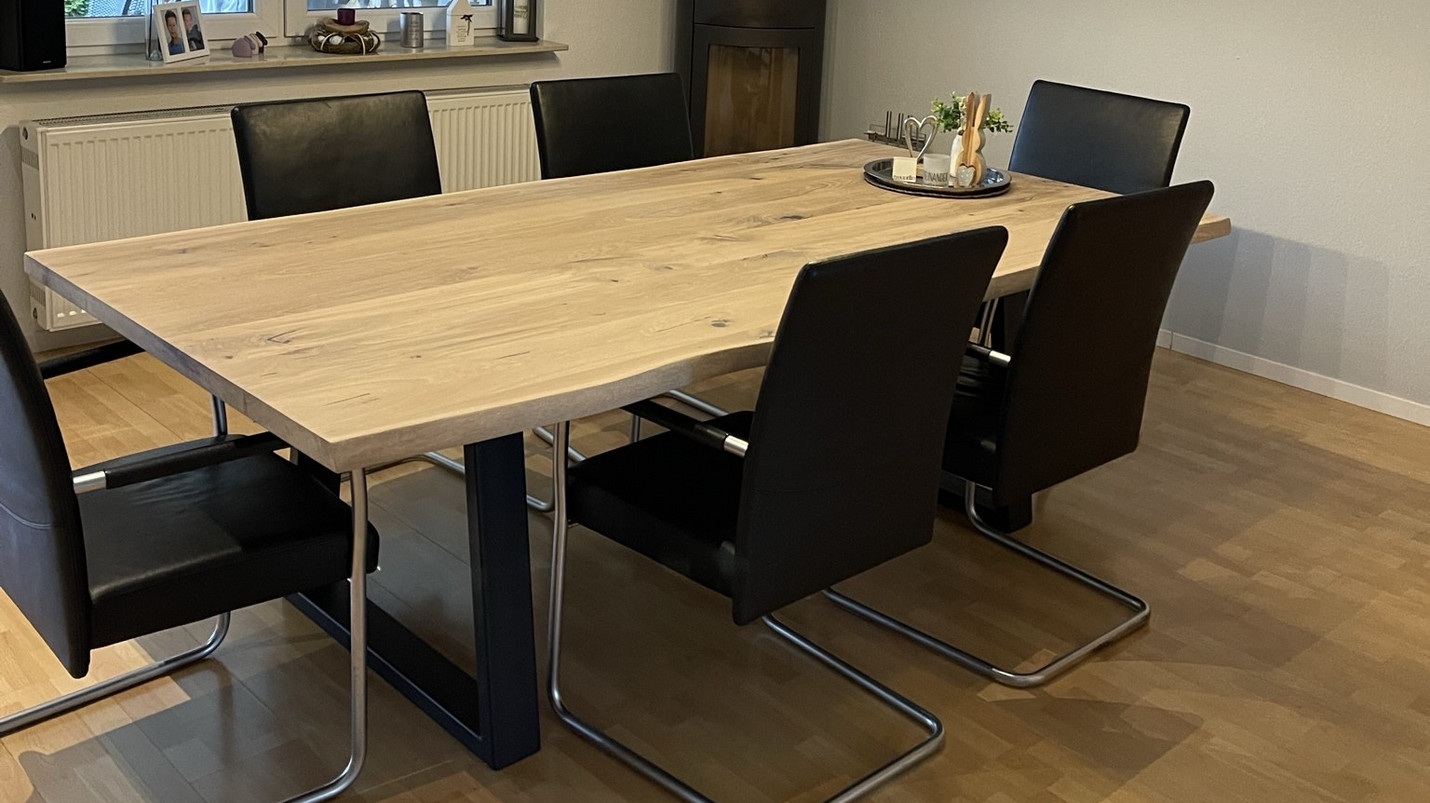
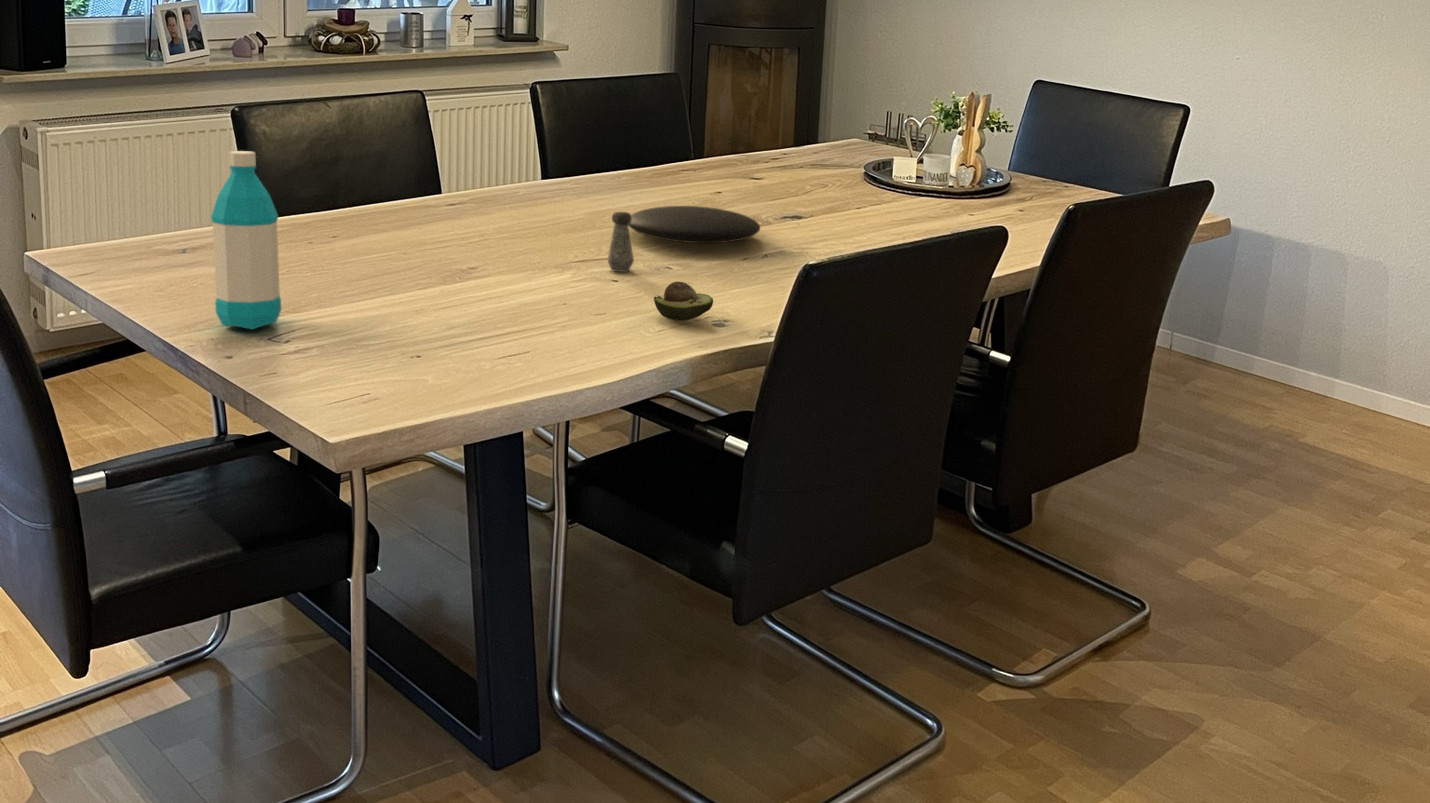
+ salt shaker [607,211,635,273]
+ fruit [653,281,714,322]
+ plate [628,205,761,244]
+ water bottle [210,150,282,331]
